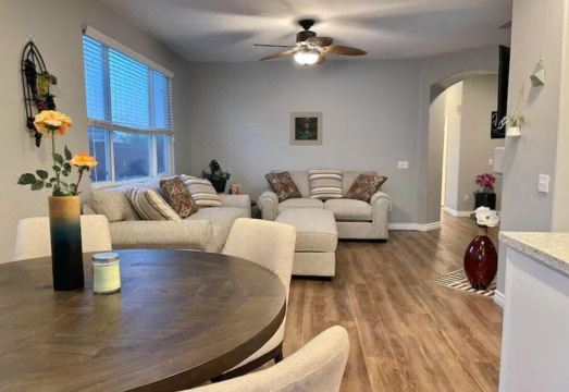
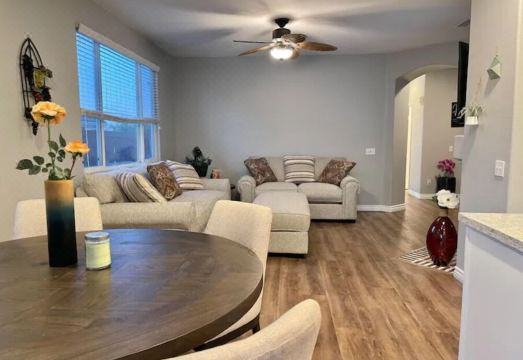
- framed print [288,111,324,147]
